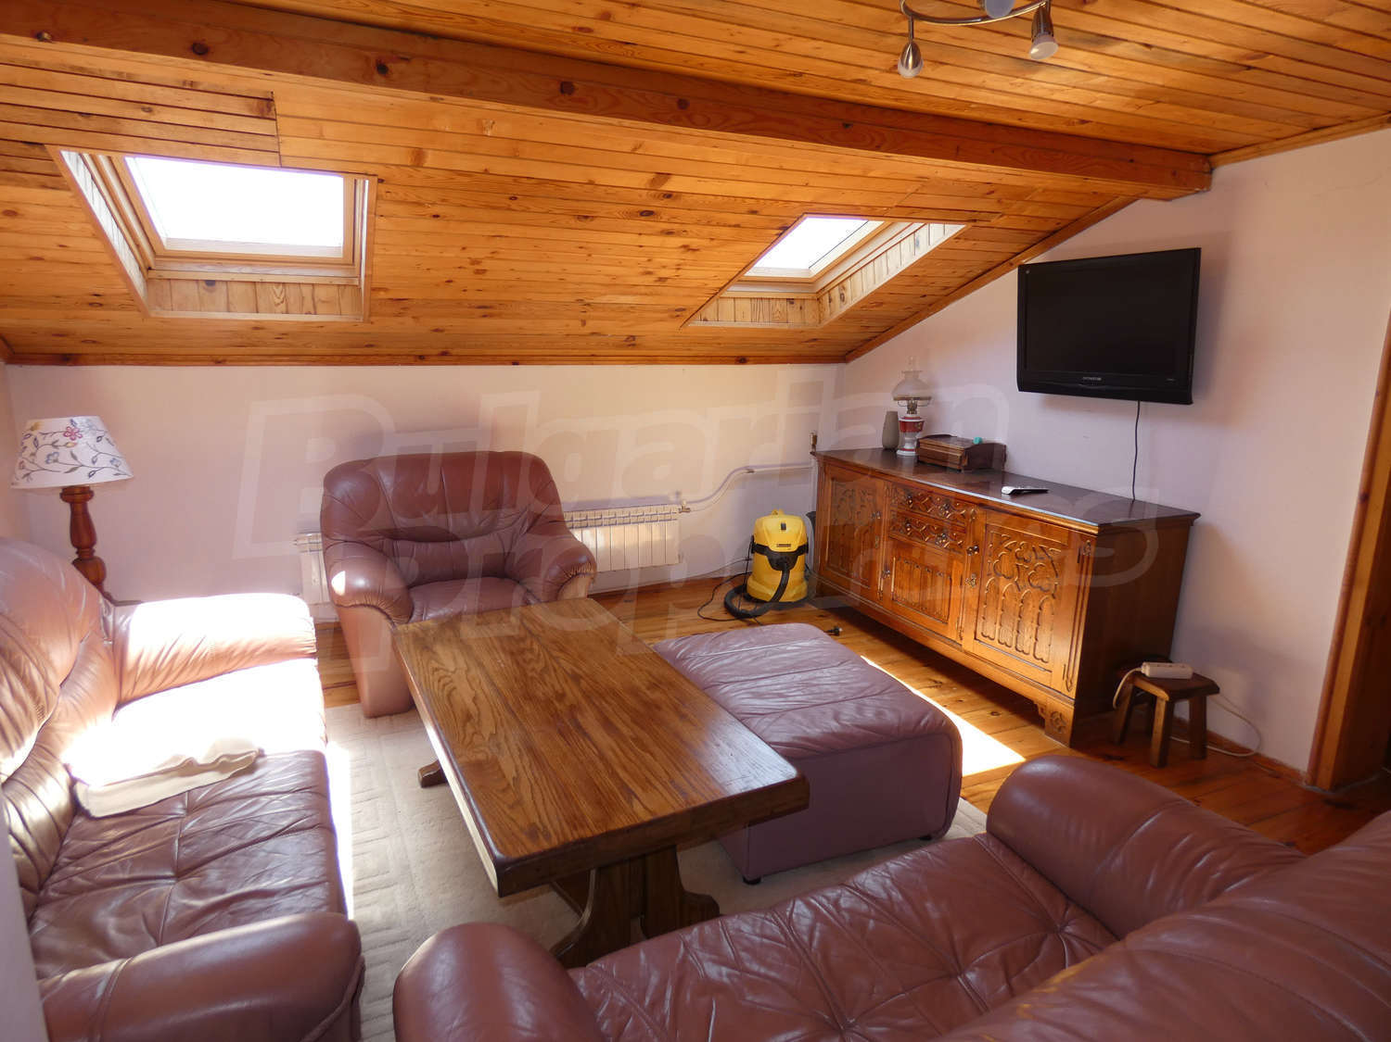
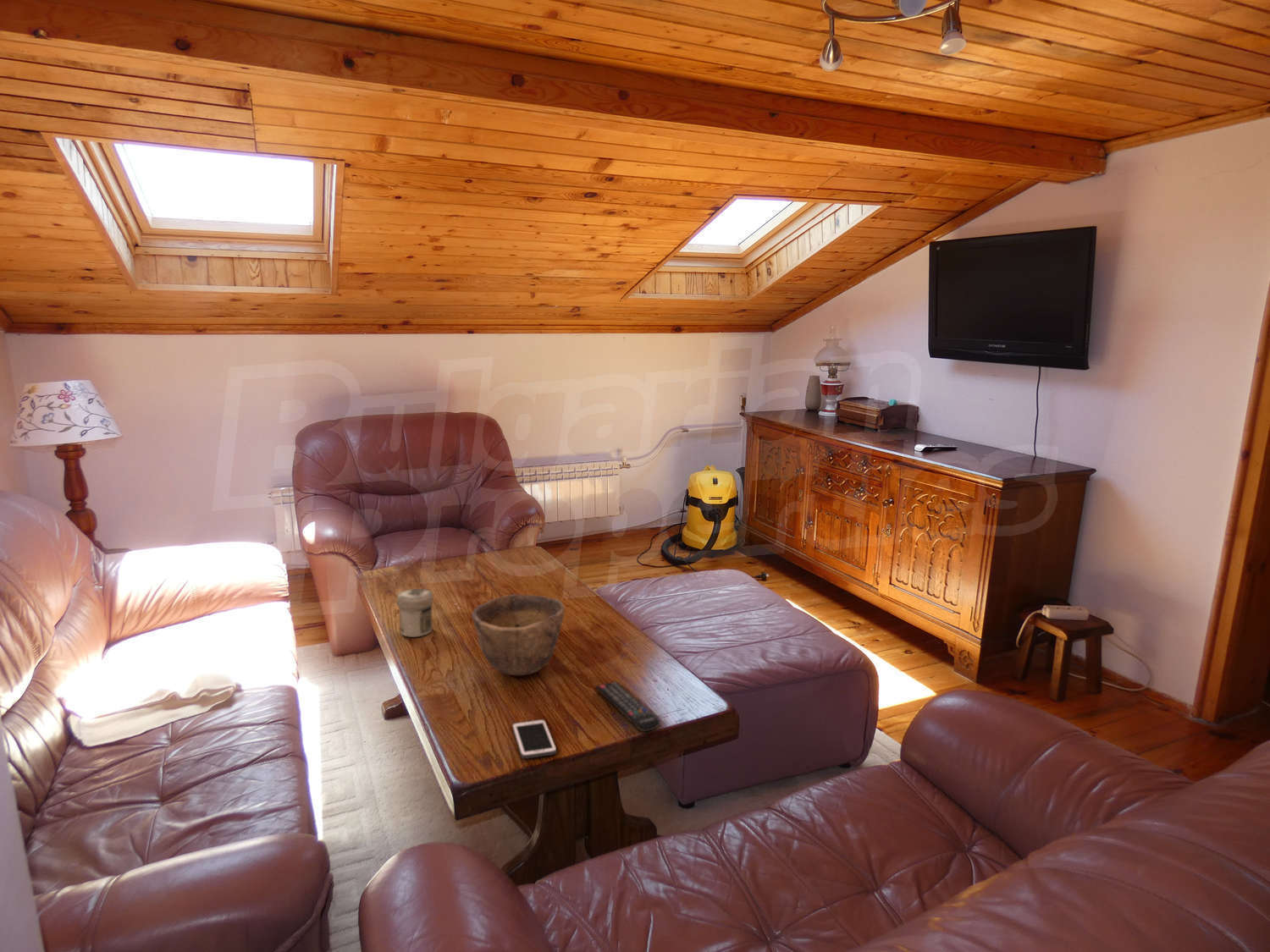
+ remote control [594,680,661,732]
+ bowl [471,593,566,676]
+ jar [396,588,433,638]
+ cell phone [511,718,557,760]
